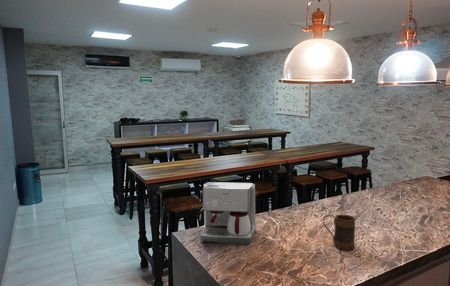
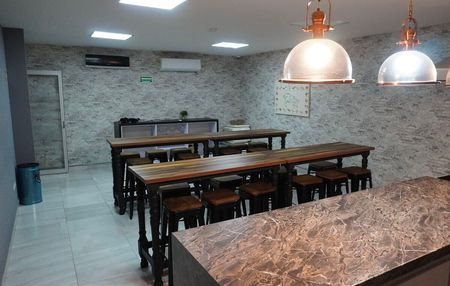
- coffee maker [198,181,257,245]
- mug [322,213,356,251]
